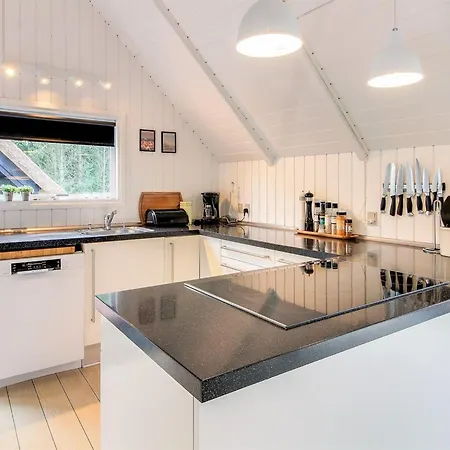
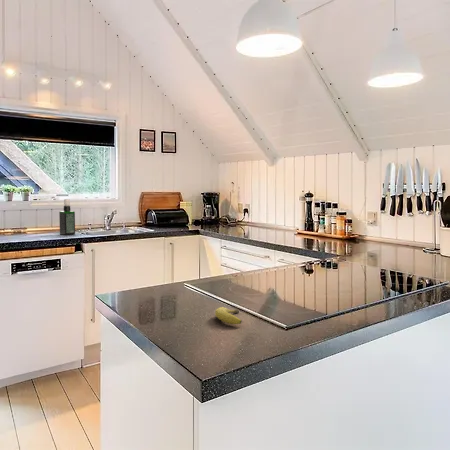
+ fruit [214,306,243,325]
+ spray bottle [58,198,76,236]
